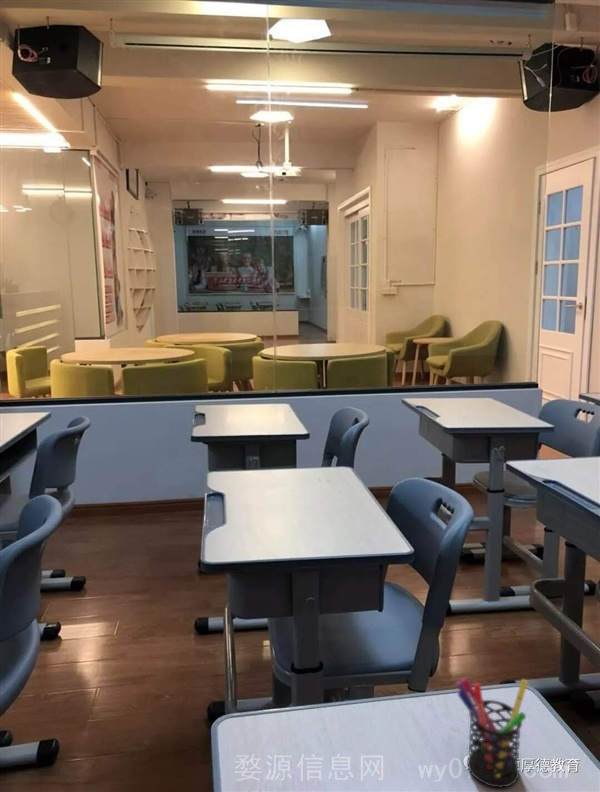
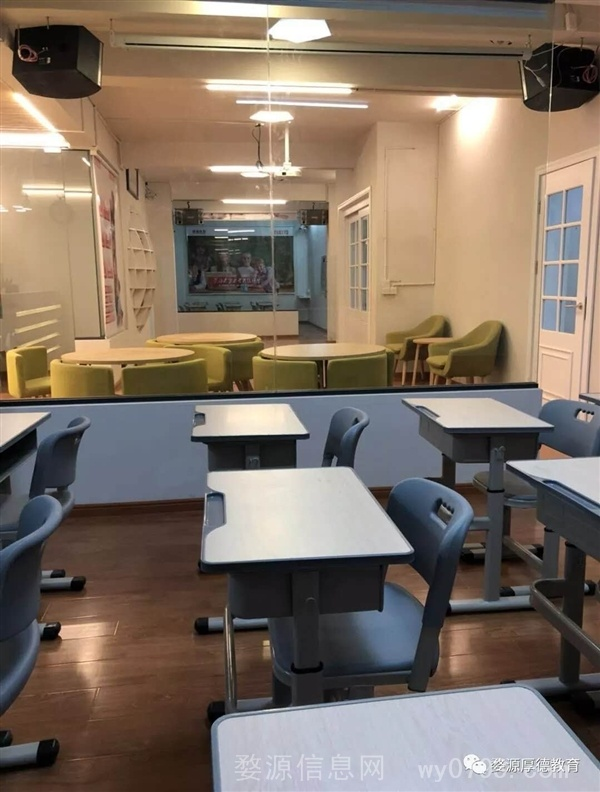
- pen holder [455,677,529,789]
